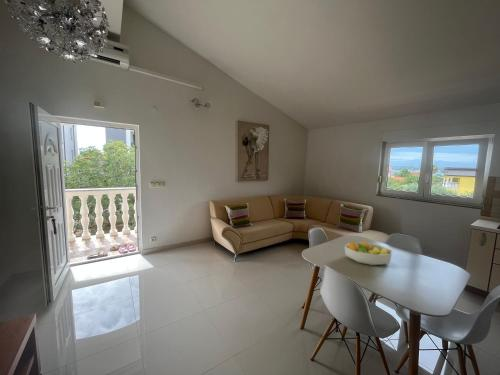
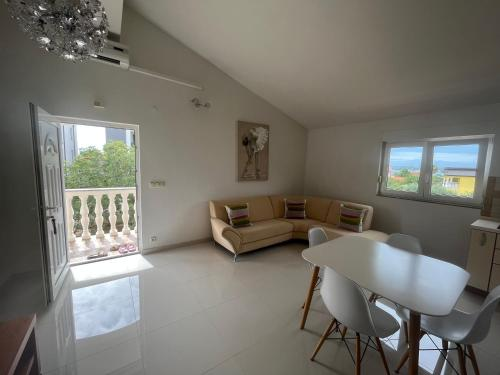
- fruit bowl [344,240,394,266]
